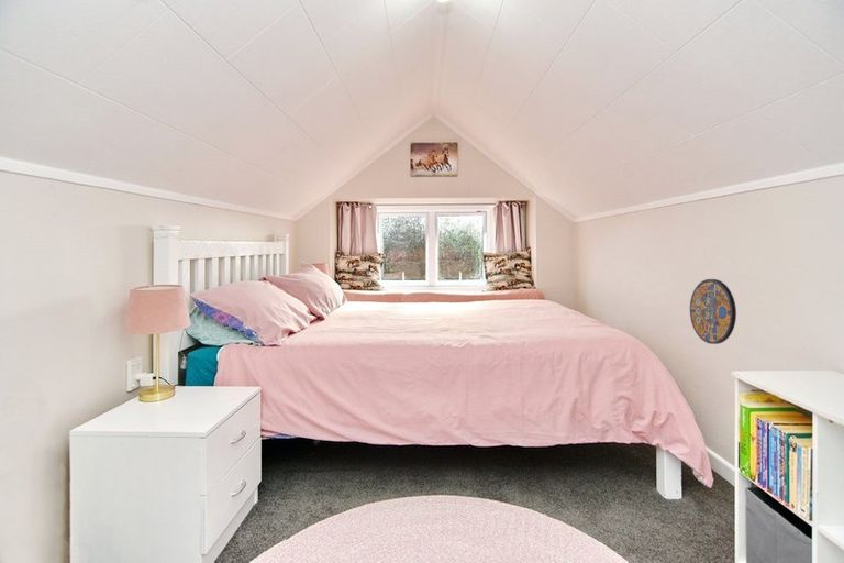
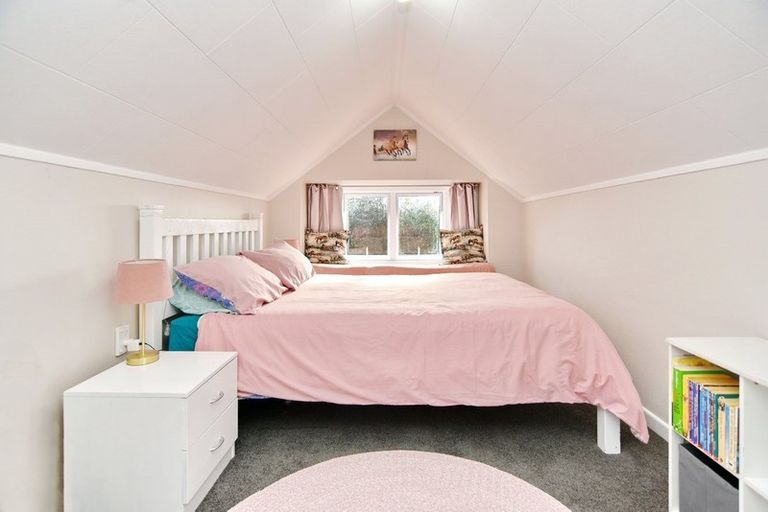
- manhole cover [689,278,737,345]
